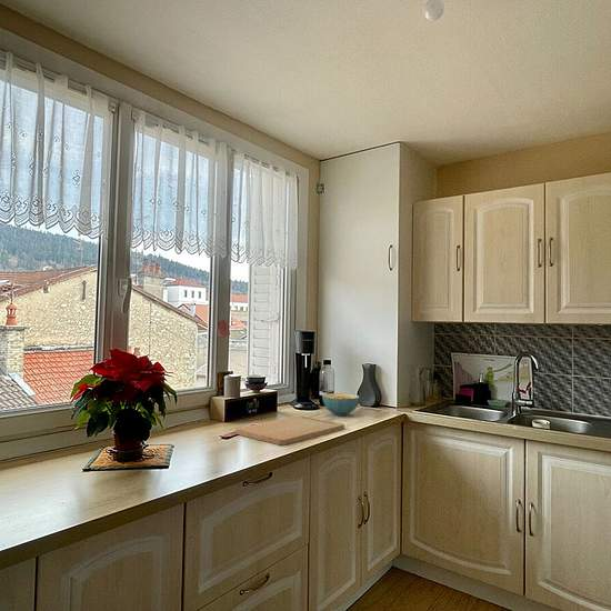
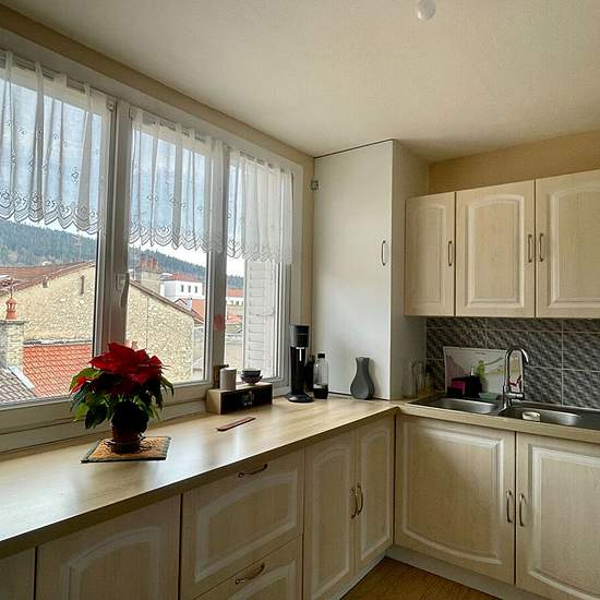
- cereal bowl [321,392,361,417]
- cutting board [234,414,345,447]
